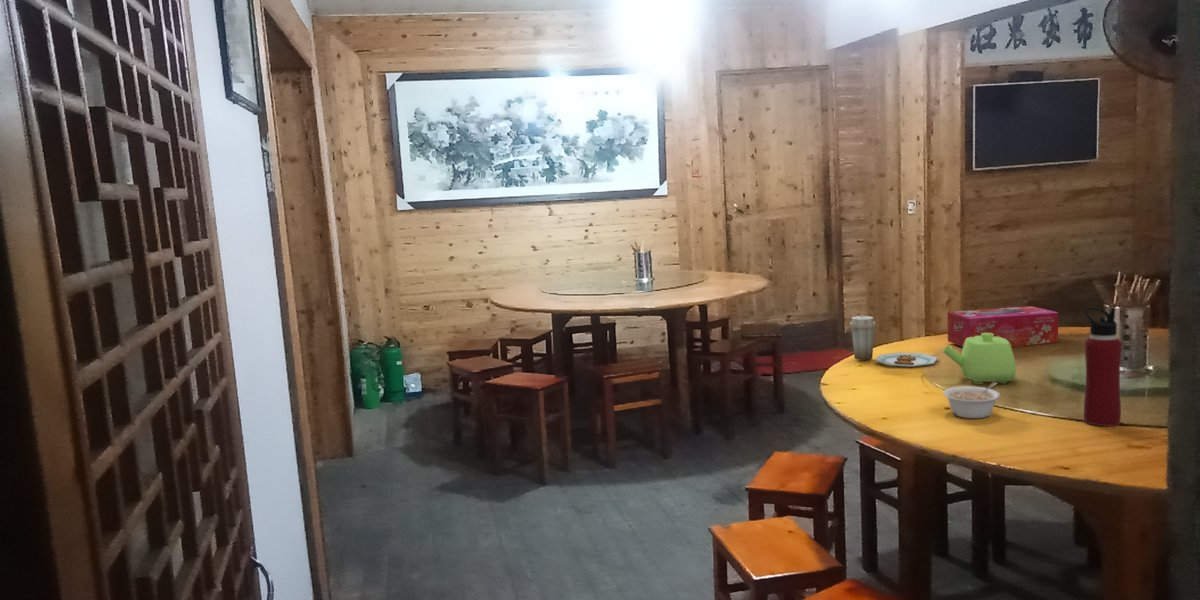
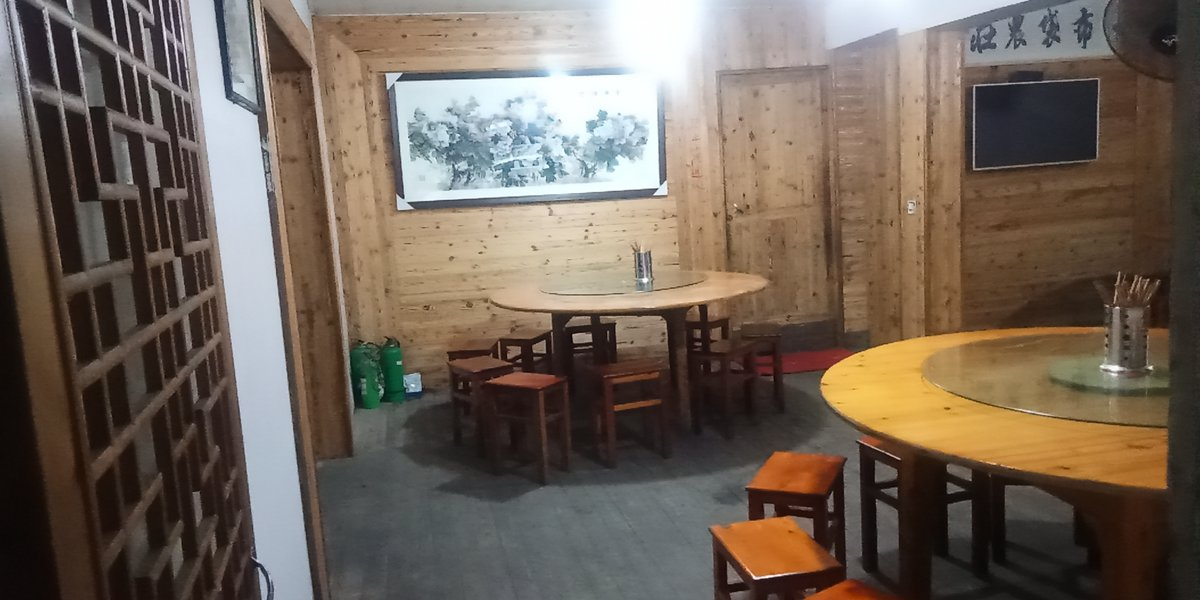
- water bottle [1083,306,1123,427]
- tissue box [947,305,1059,348]
- teapot [942,333,1017,385]
- plate [848,314,939,368]
- legume [942,381,1001,419]
